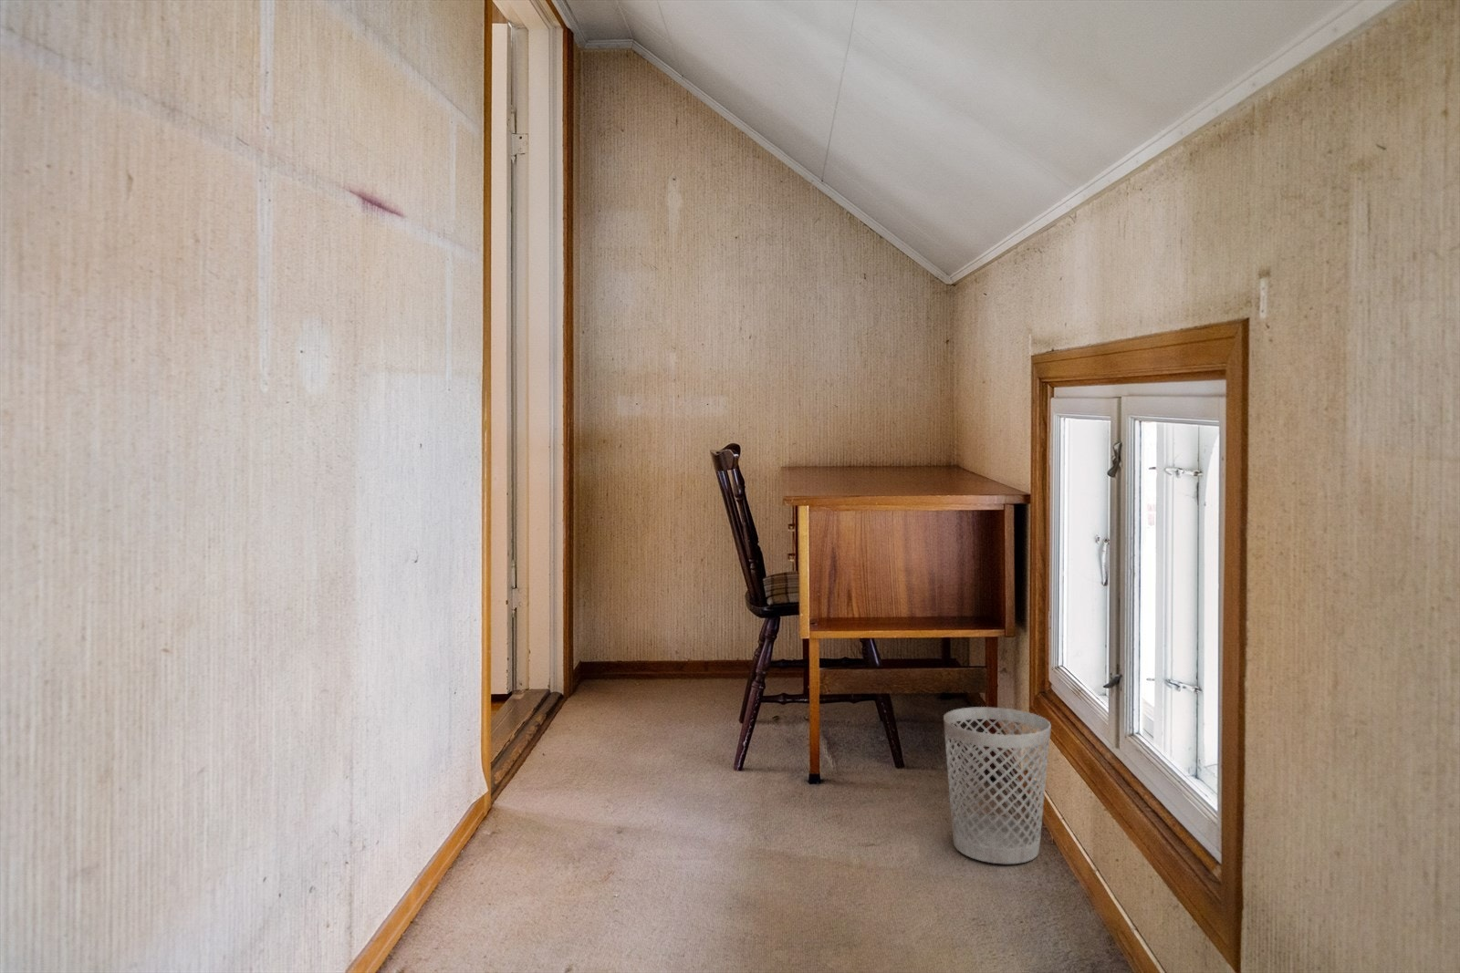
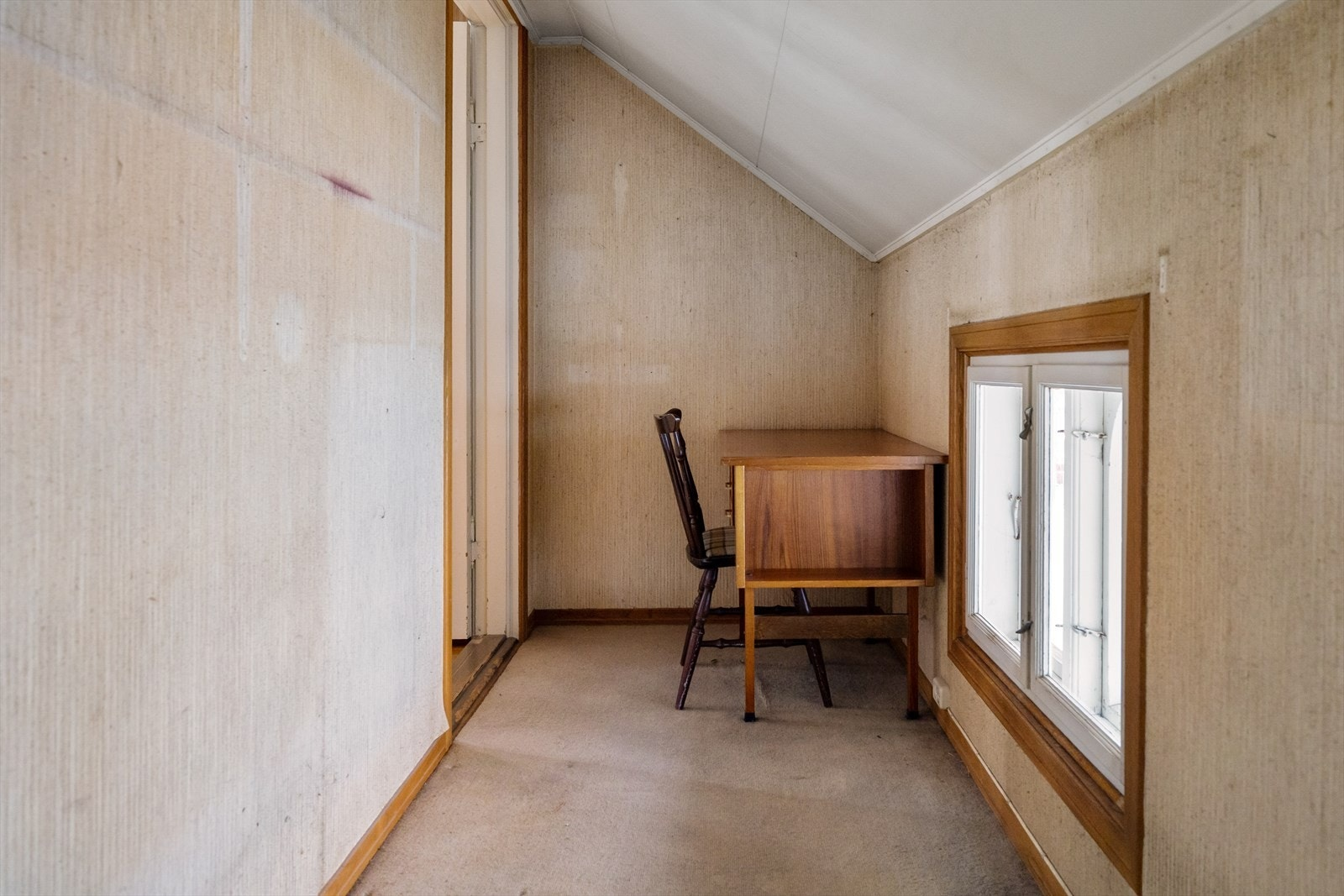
- wastebasket [943,706,1053,864]
